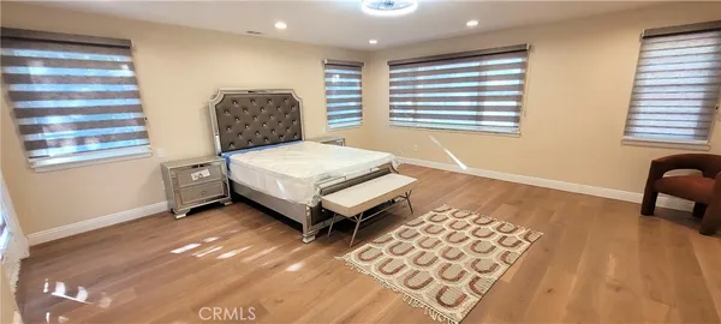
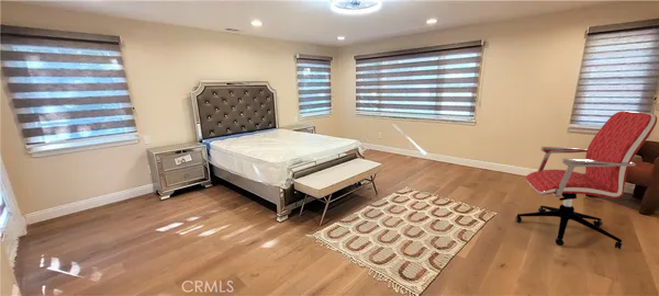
+ office chair [514,110,658,251]
